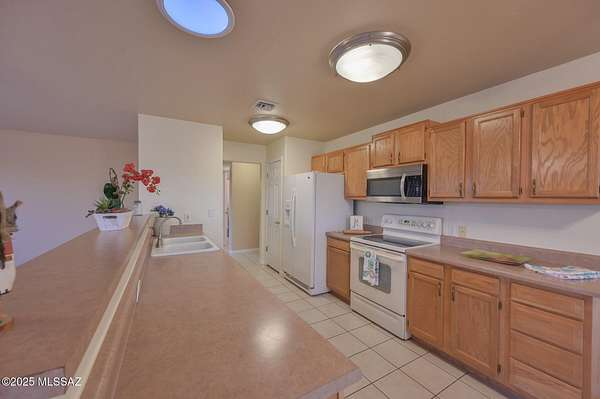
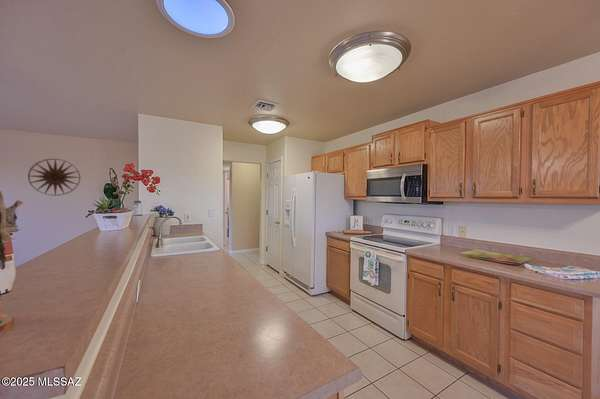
+ wall art [27,158,81,197]
